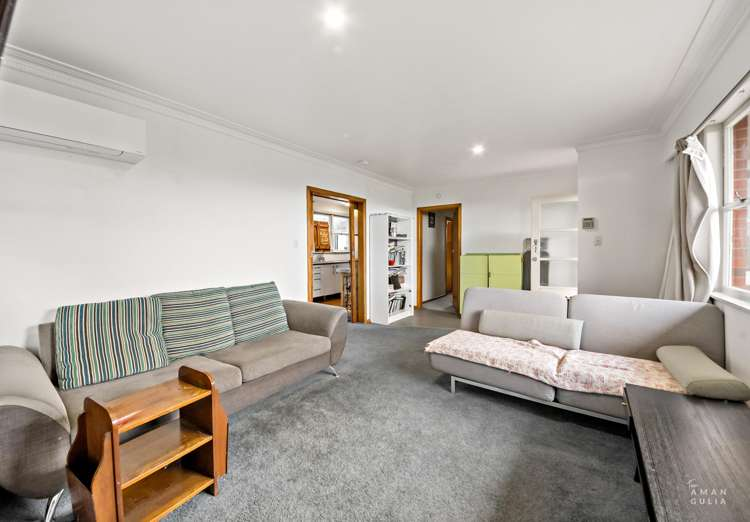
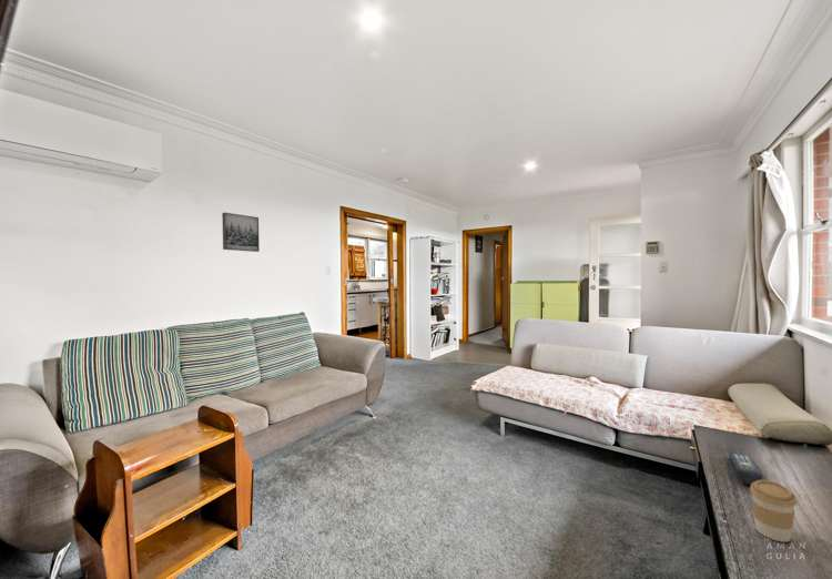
+ remote control [729,451,763,486]
+ wall art [221,212,261,253]
+ coffee cup [749,479,799,544]
